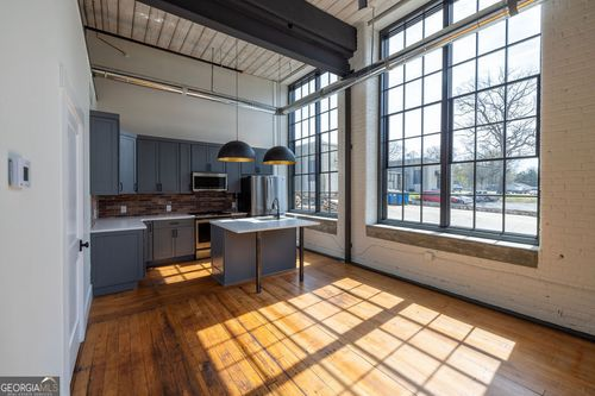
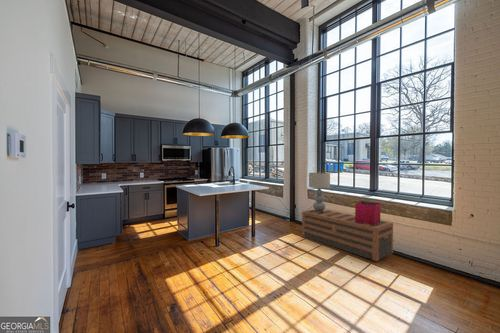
+ storage bench [301,208,394,262]
+ lamp [308,171,331,213]
+ storage bin [354,200,382,225]
